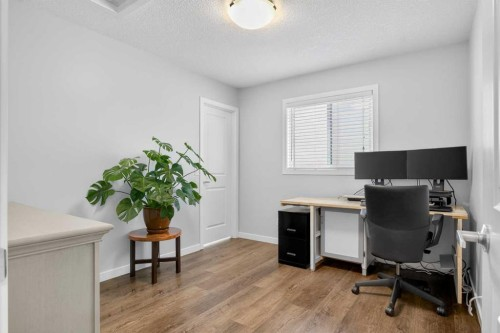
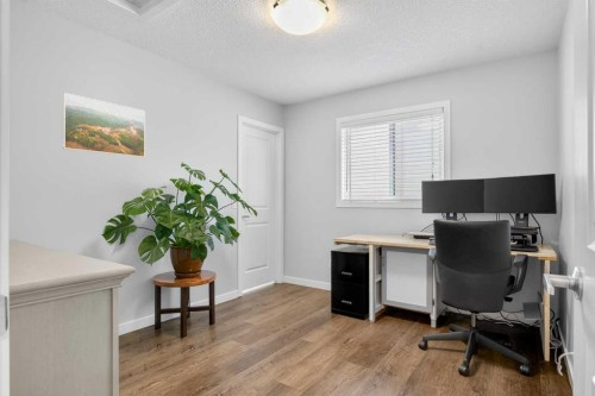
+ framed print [62,92,146,158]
